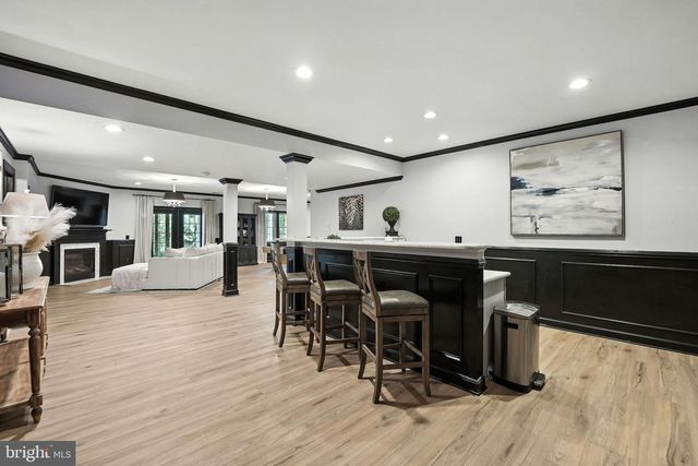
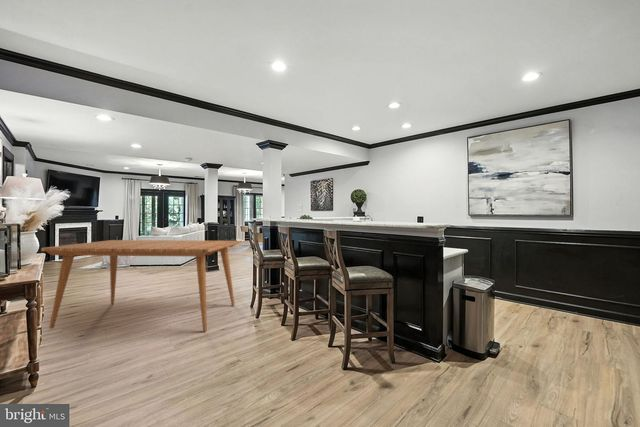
+ dining table [40,239,240,333]
